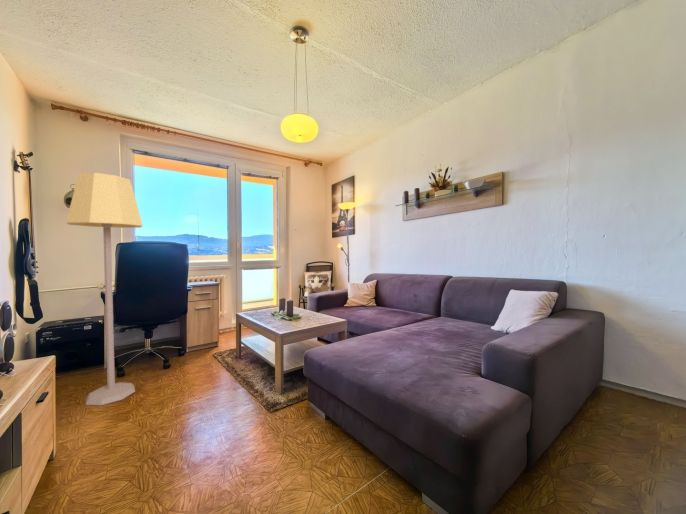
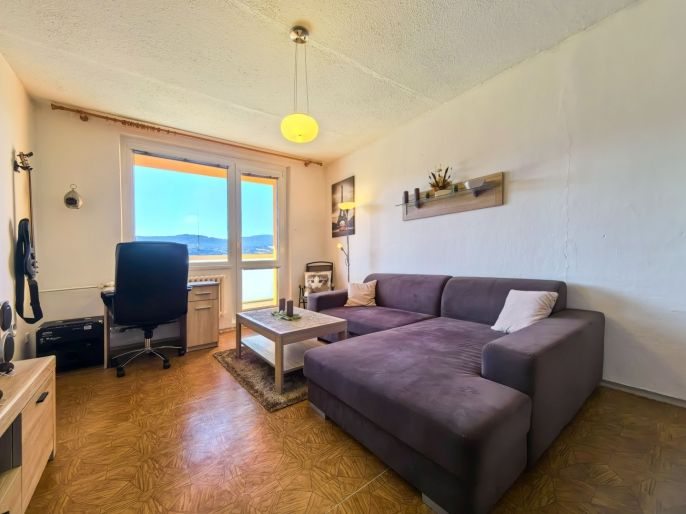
- lamp [65,172,144,406]
